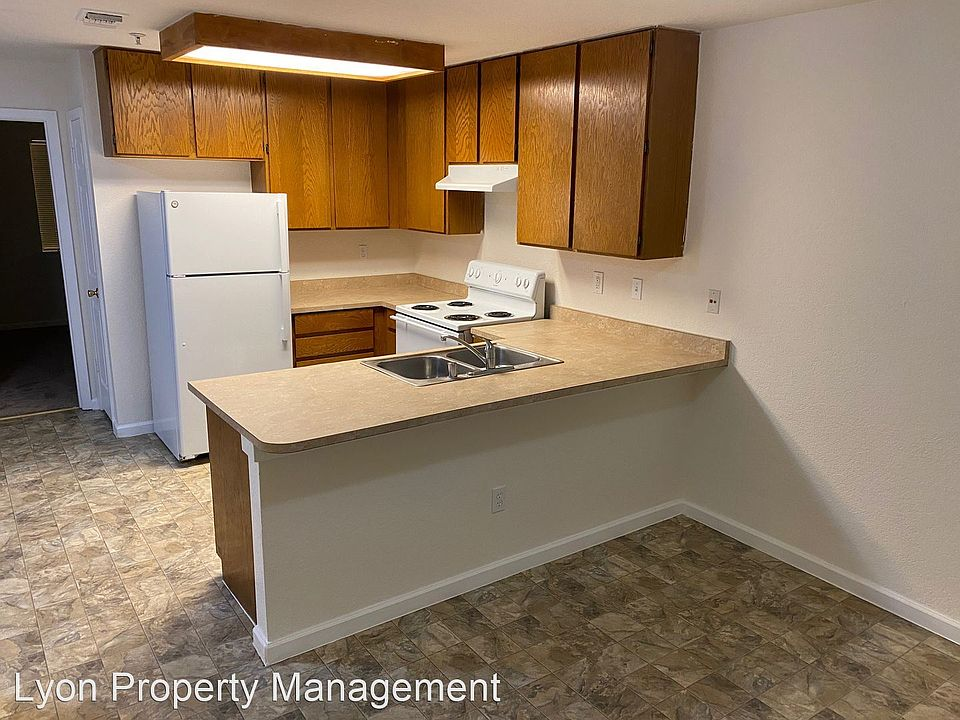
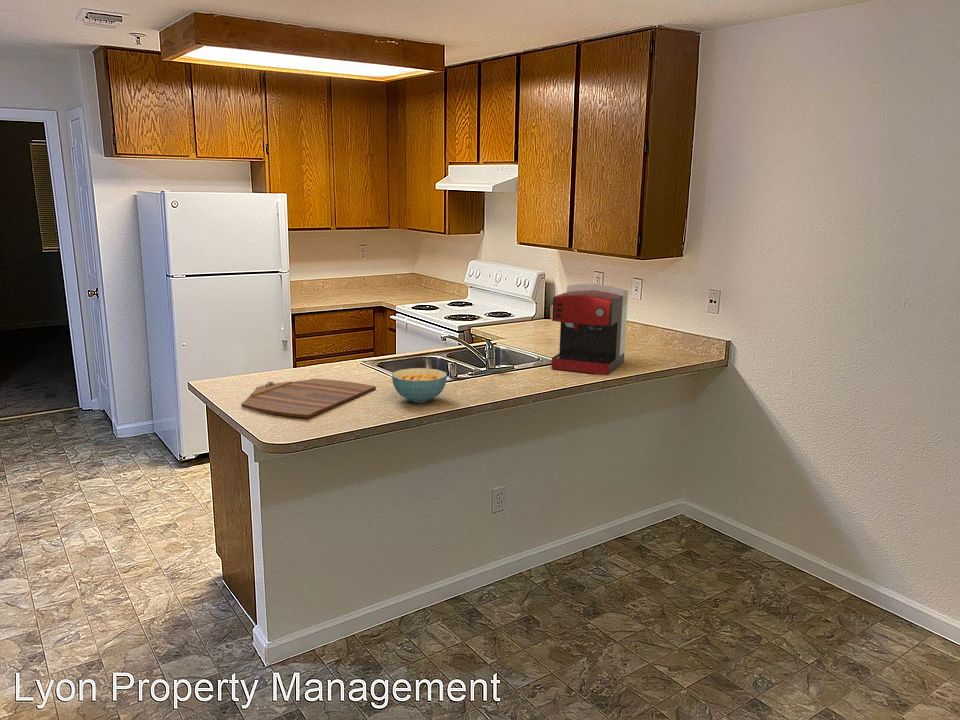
+ cutting board [240,378,377,419]
+ coffee maker [550,283,629,376]
+ cereal bowl [391,367,448,404]
